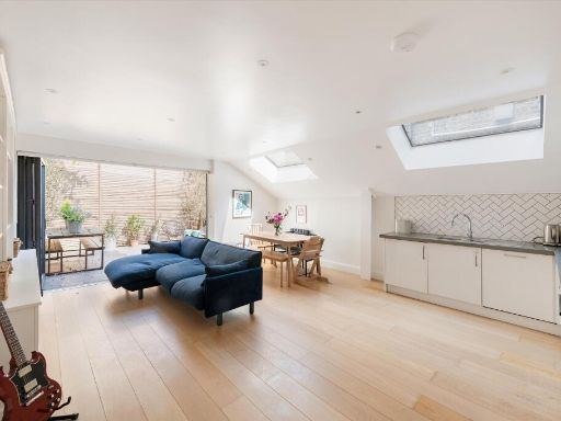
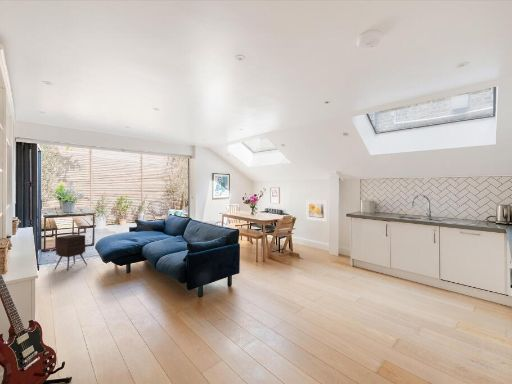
+ side table [54,233,88,272]
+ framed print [305,199,328,223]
